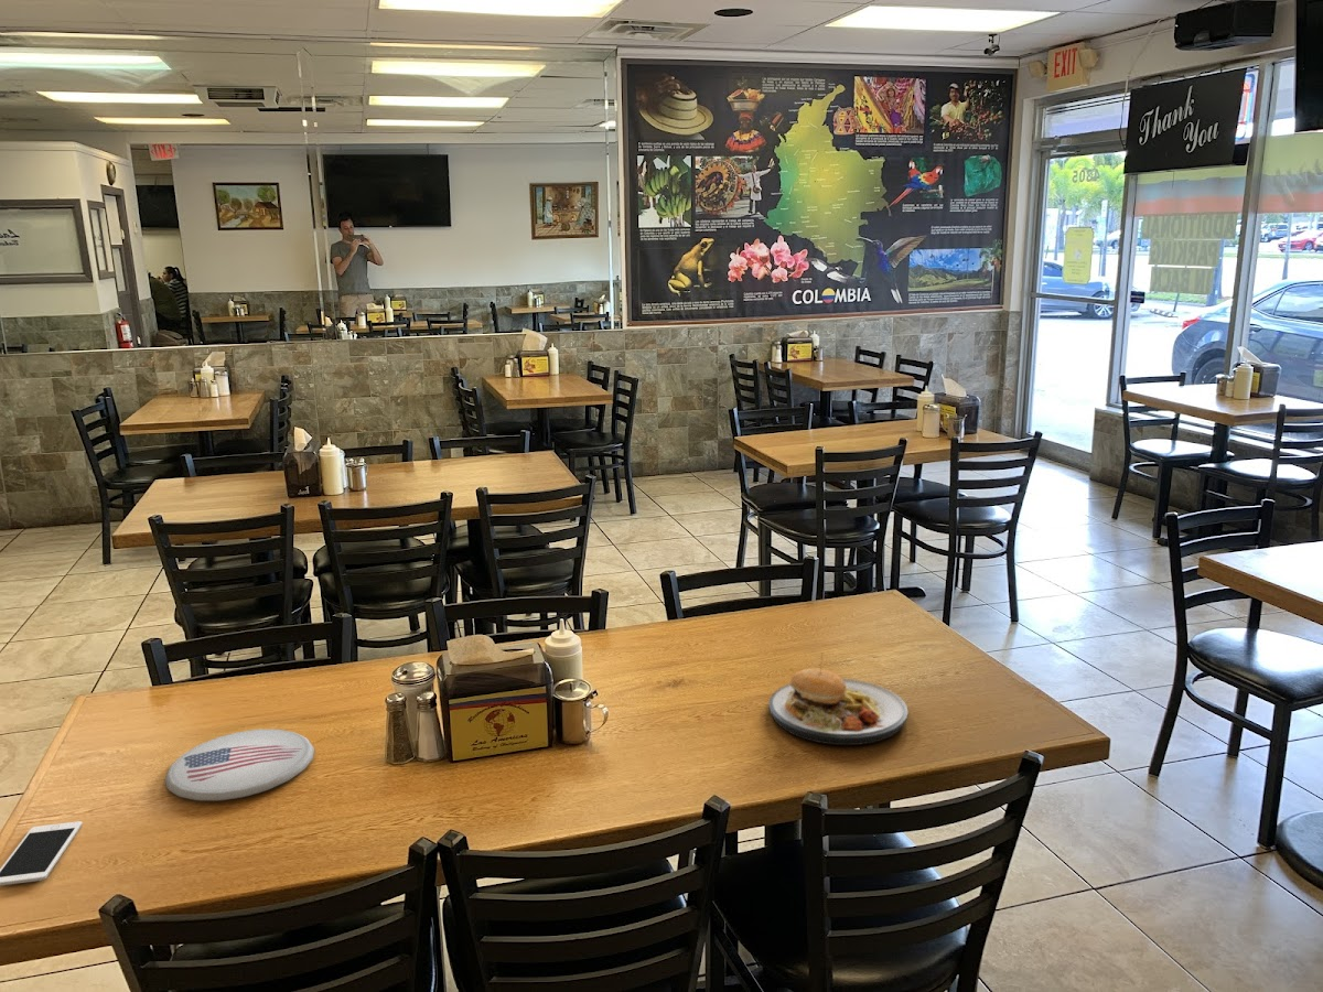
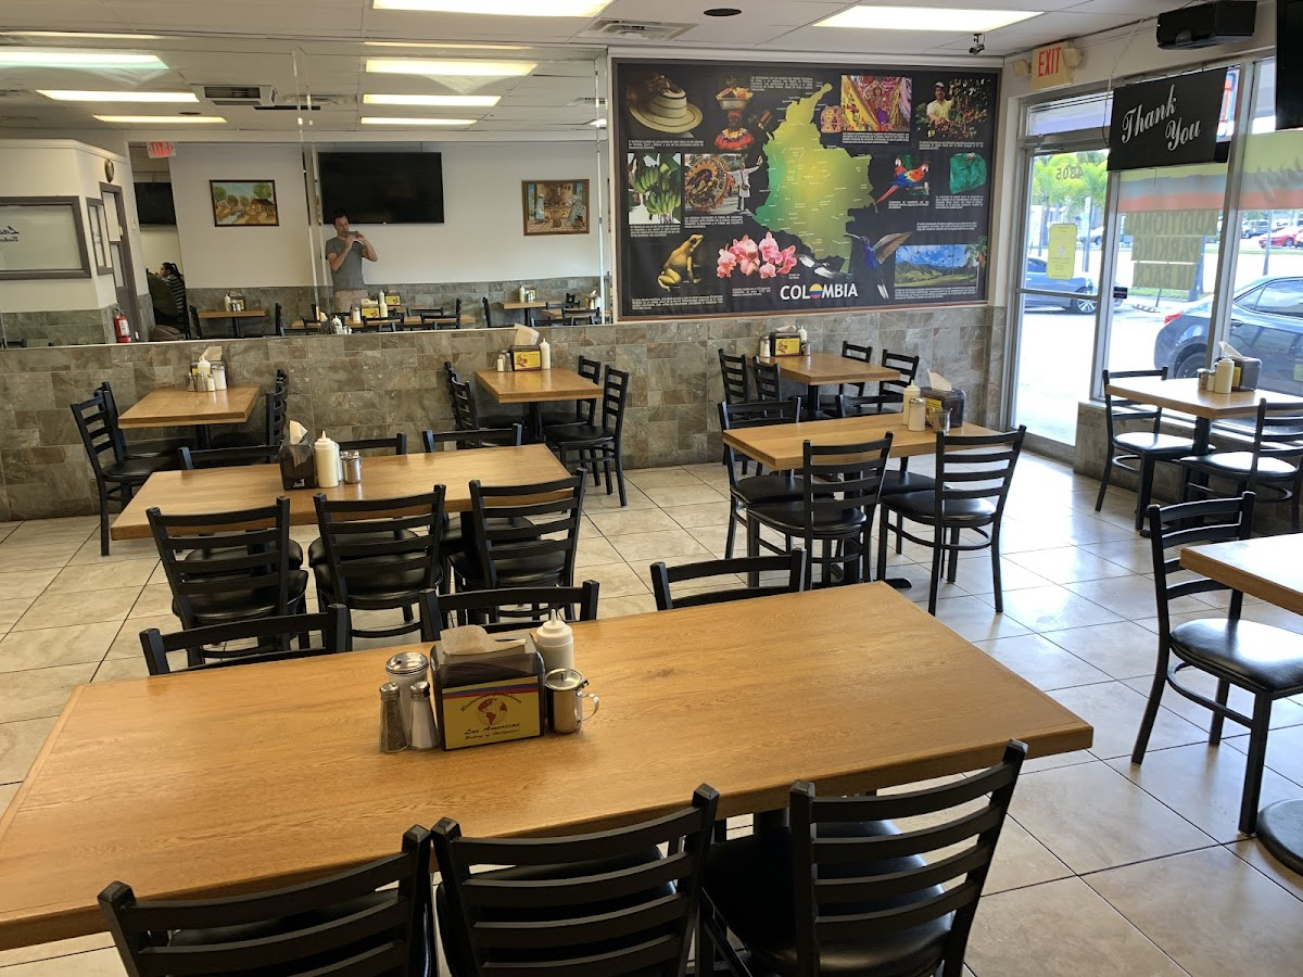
- cell phone [0,820,84,886]
- plate [767,654,908,746]
- plate [163,729,315,801]
